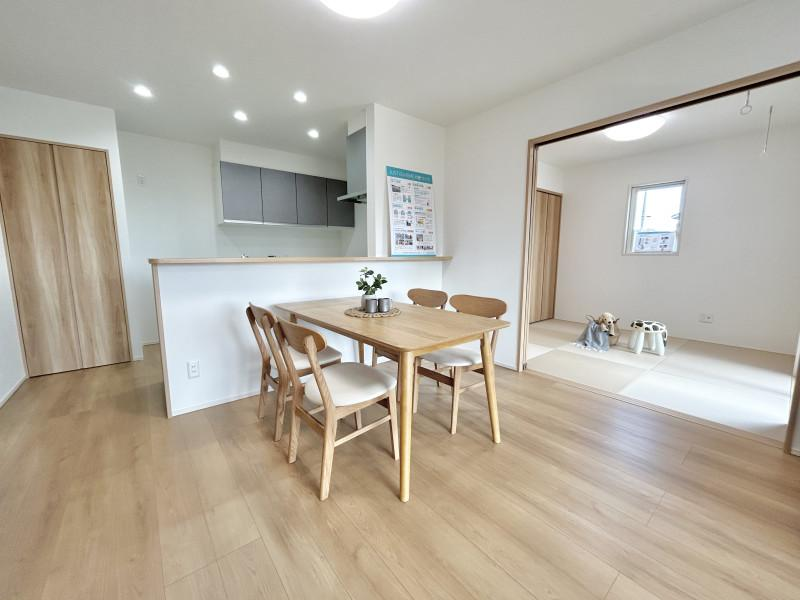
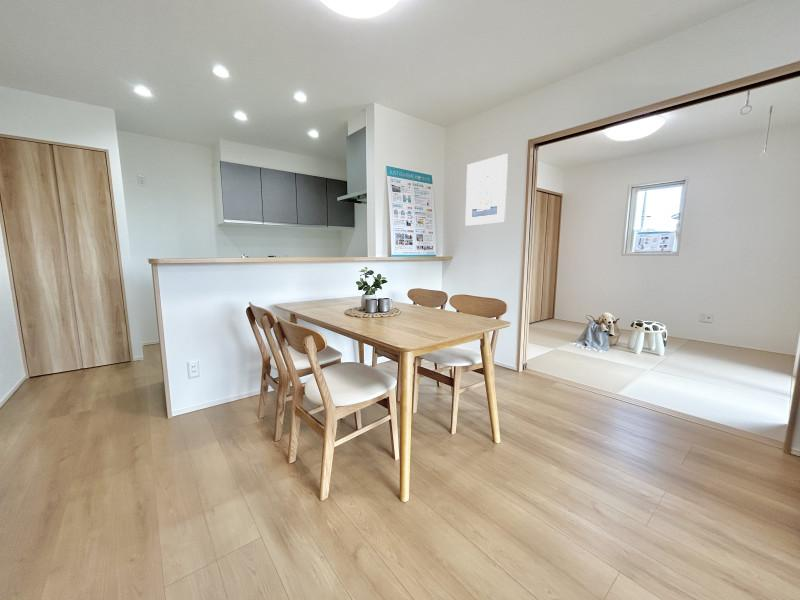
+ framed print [464,153,509,227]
